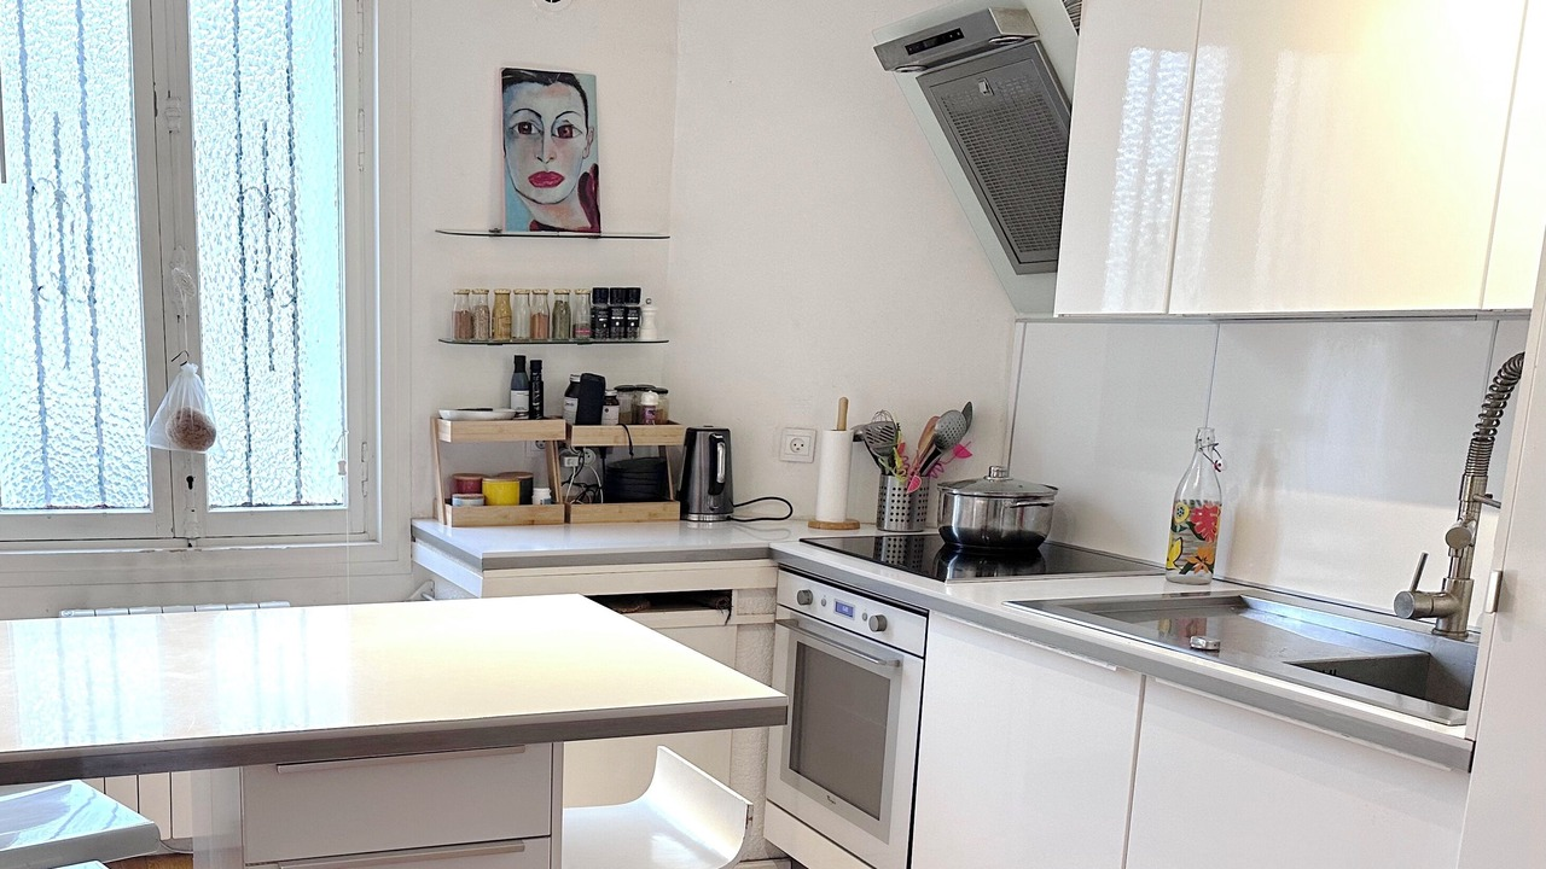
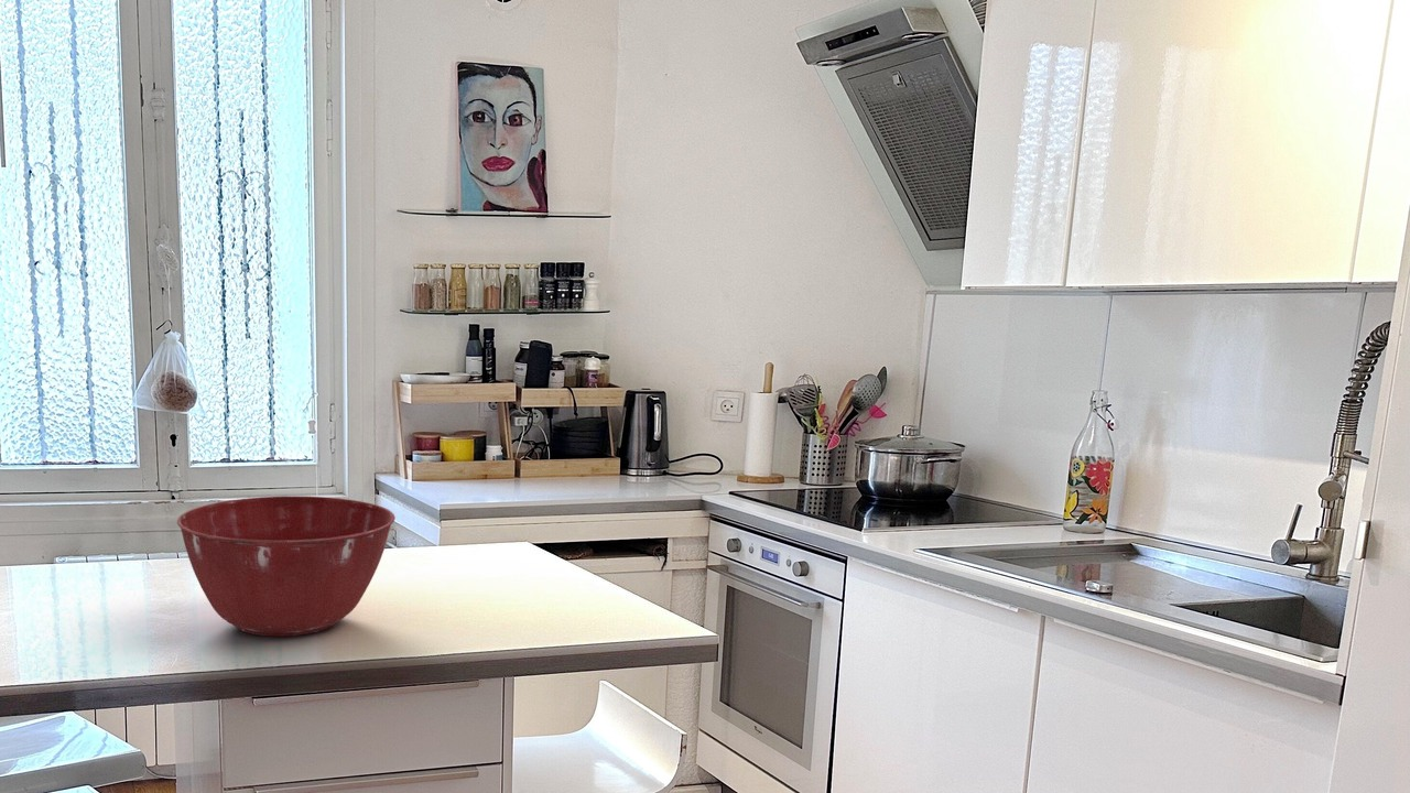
+ mixing bowl [176,496,395,638]
